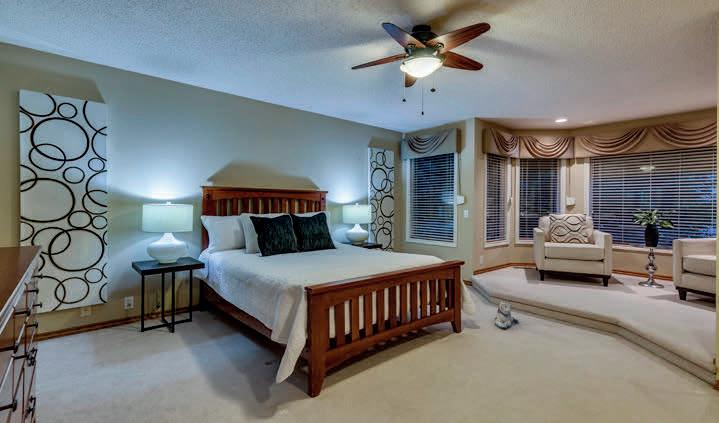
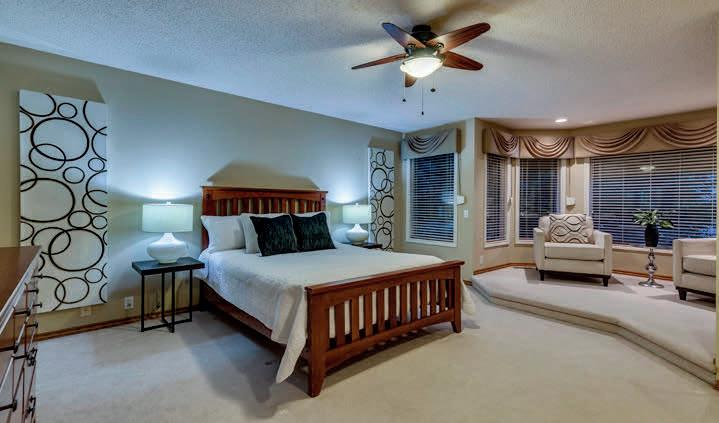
- plush toy [494,300,519,329]
